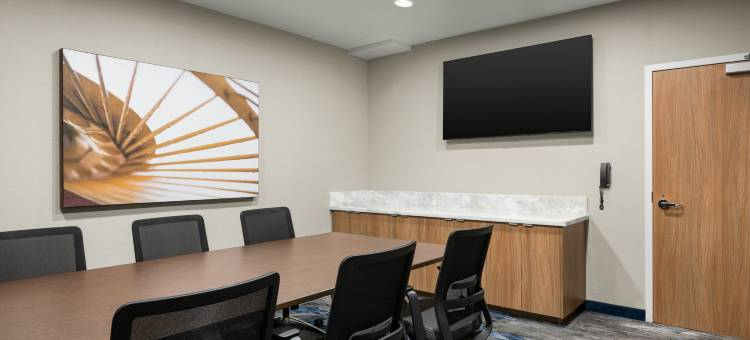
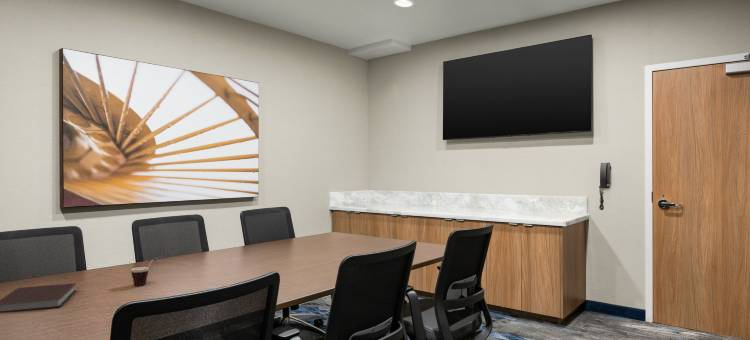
+ notebook [0,282,78,314]
+ cup [130,255,164,287]
